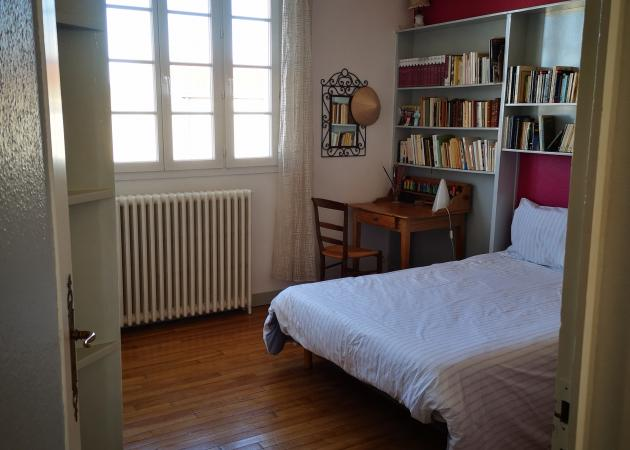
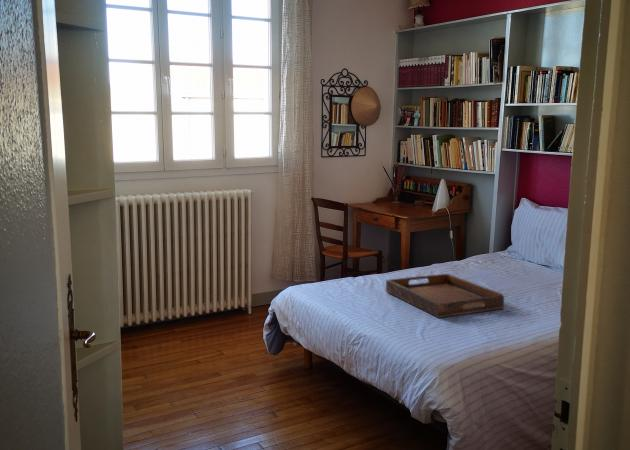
+ serving tray [385,273,505,319]
